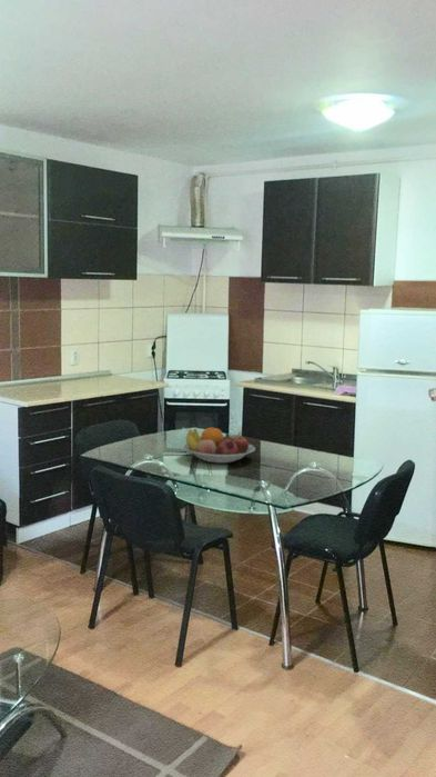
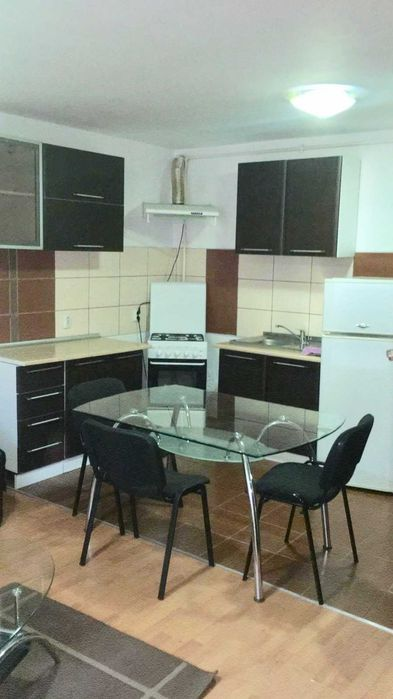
- fruit bowl [183,427,256,465]
